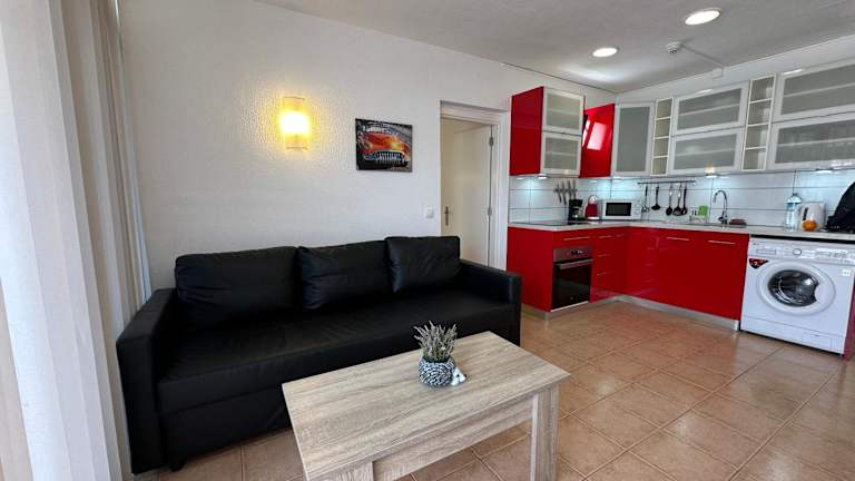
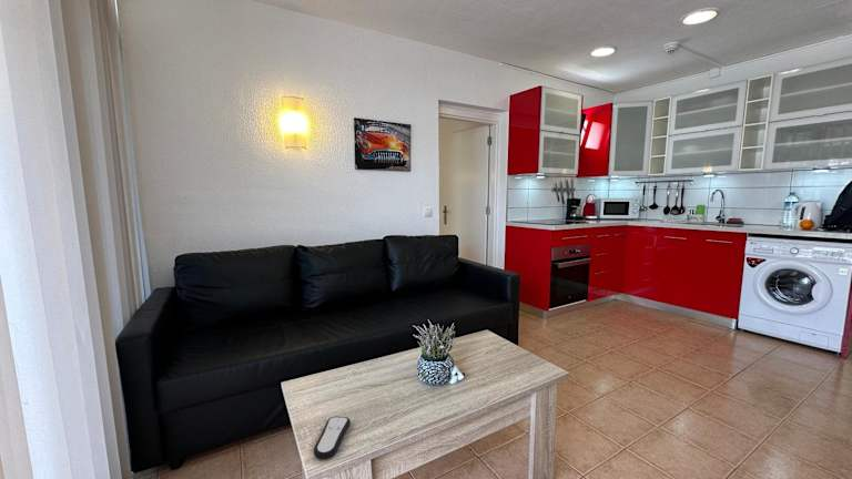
+ remote control [313,416,352,460]
